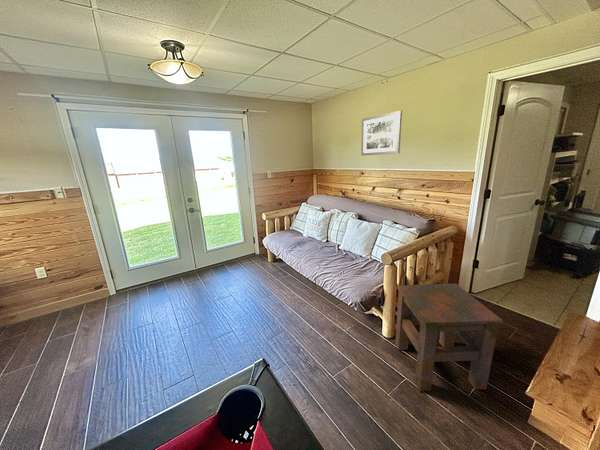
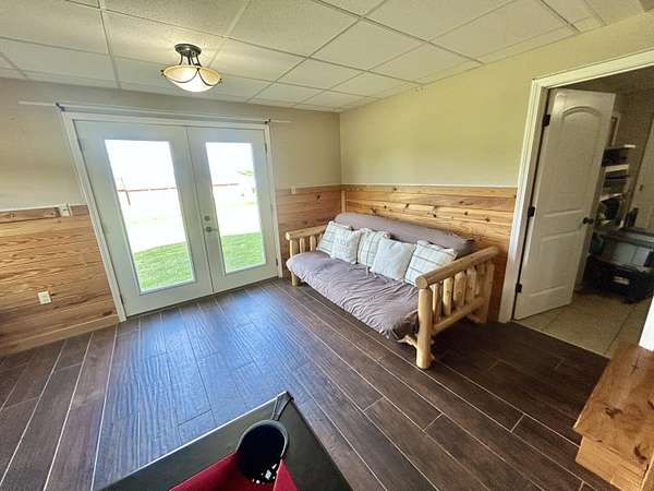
- wall art [360,110,403,157]
- side table [394,283,504,392]
